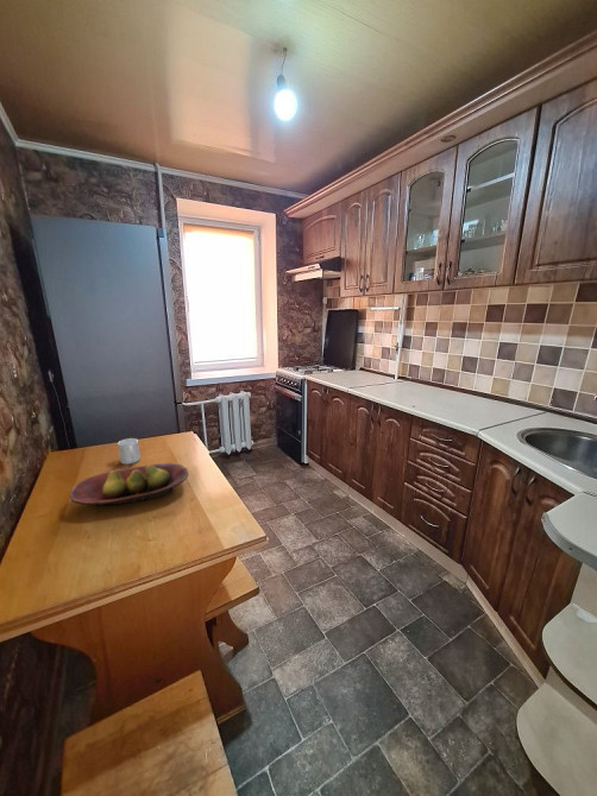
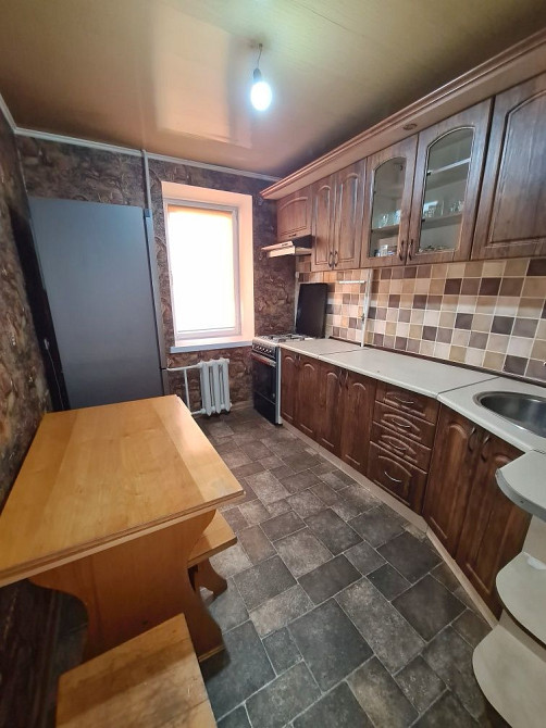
- mug [117,437,142,466]
- fruit bowl [69,462,189,507]
